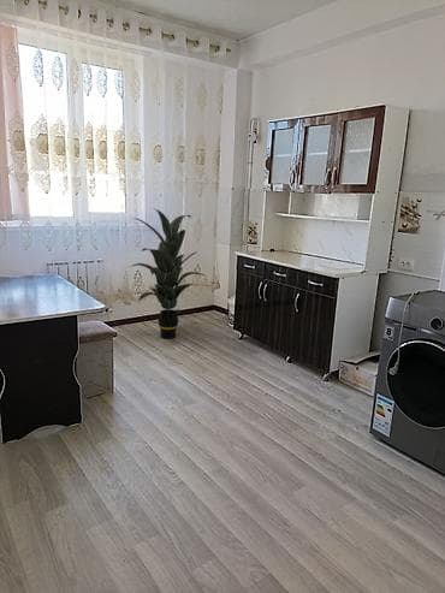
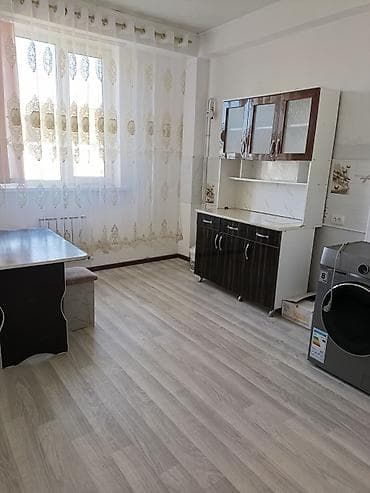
- indoor plant [130,207,208,340]
